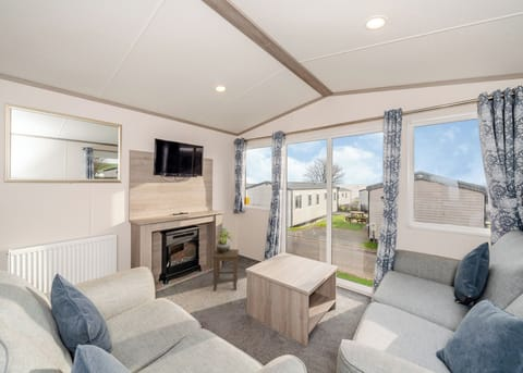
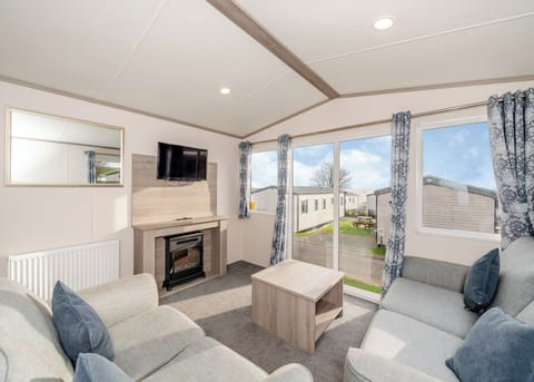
- stool [211,248,240,291]
- potted plant [215,227,234,253]
